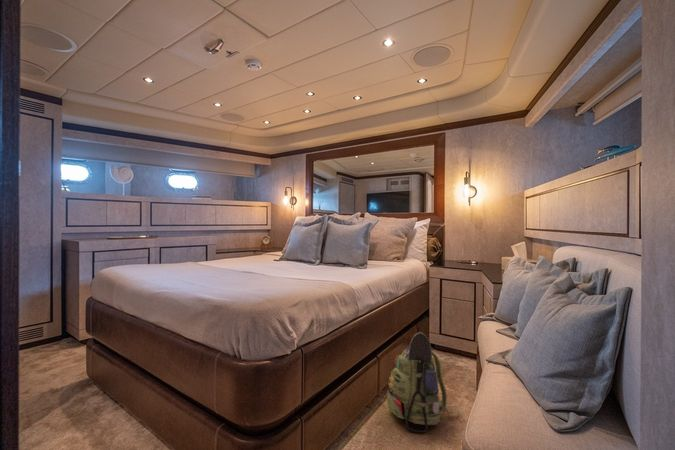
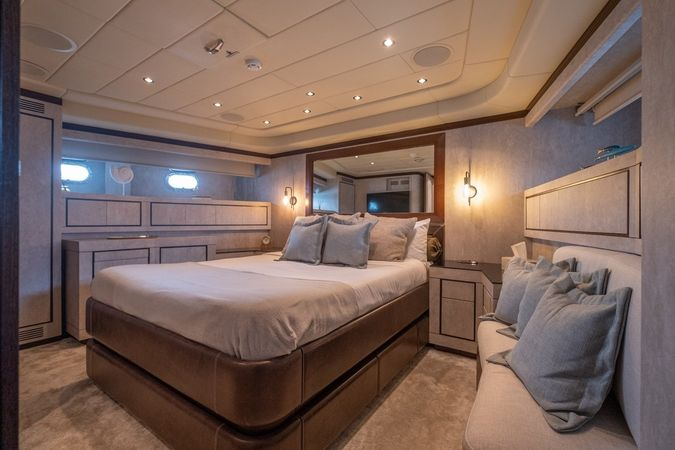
- backpack [386,331,461,434]
